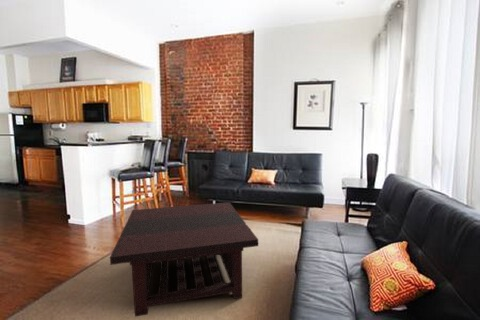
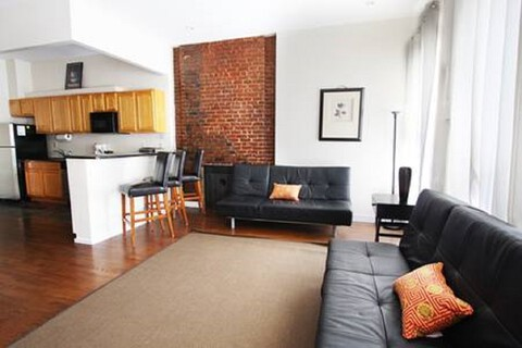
- coffee table [109,201,259,318]
